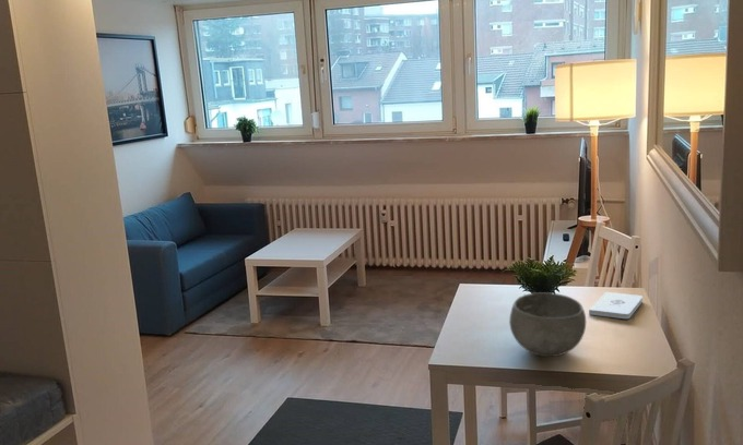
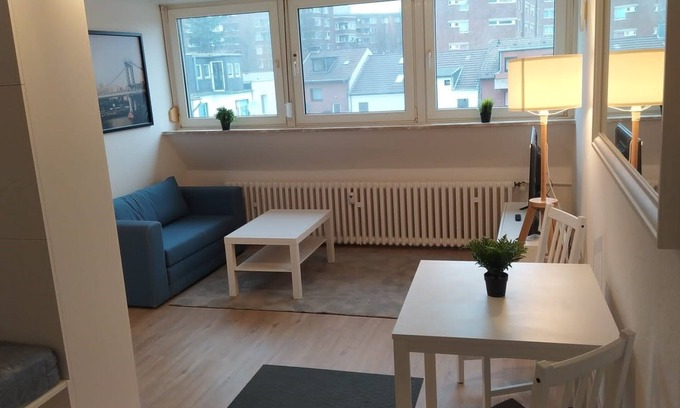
- notepad [588,291,644,320]
- bowl [508,291,587,358]
